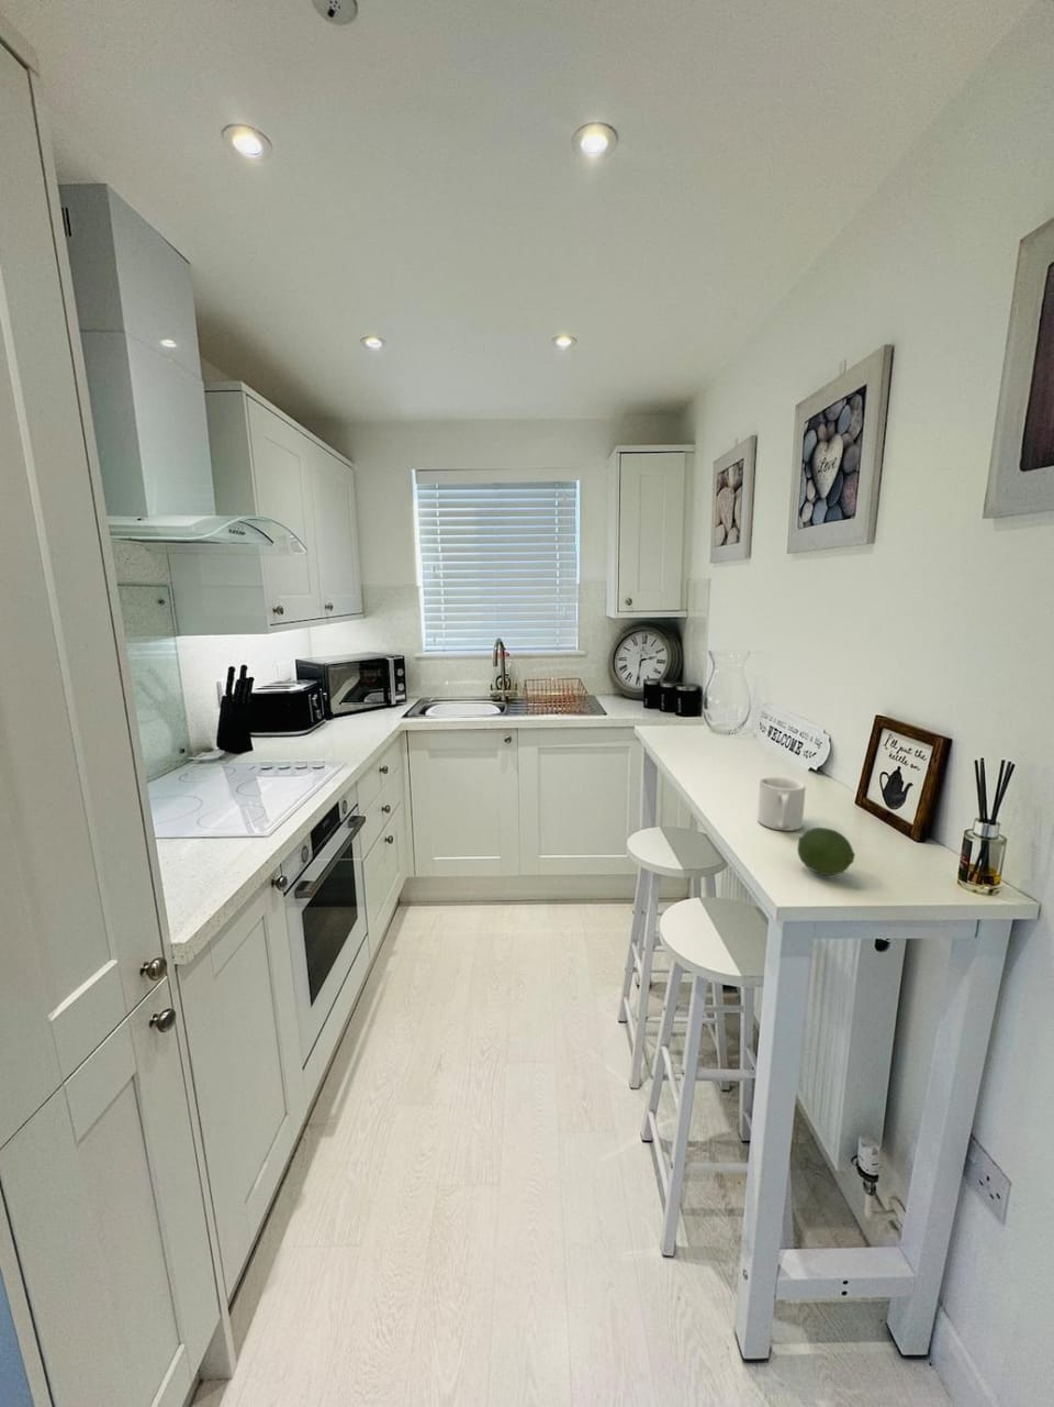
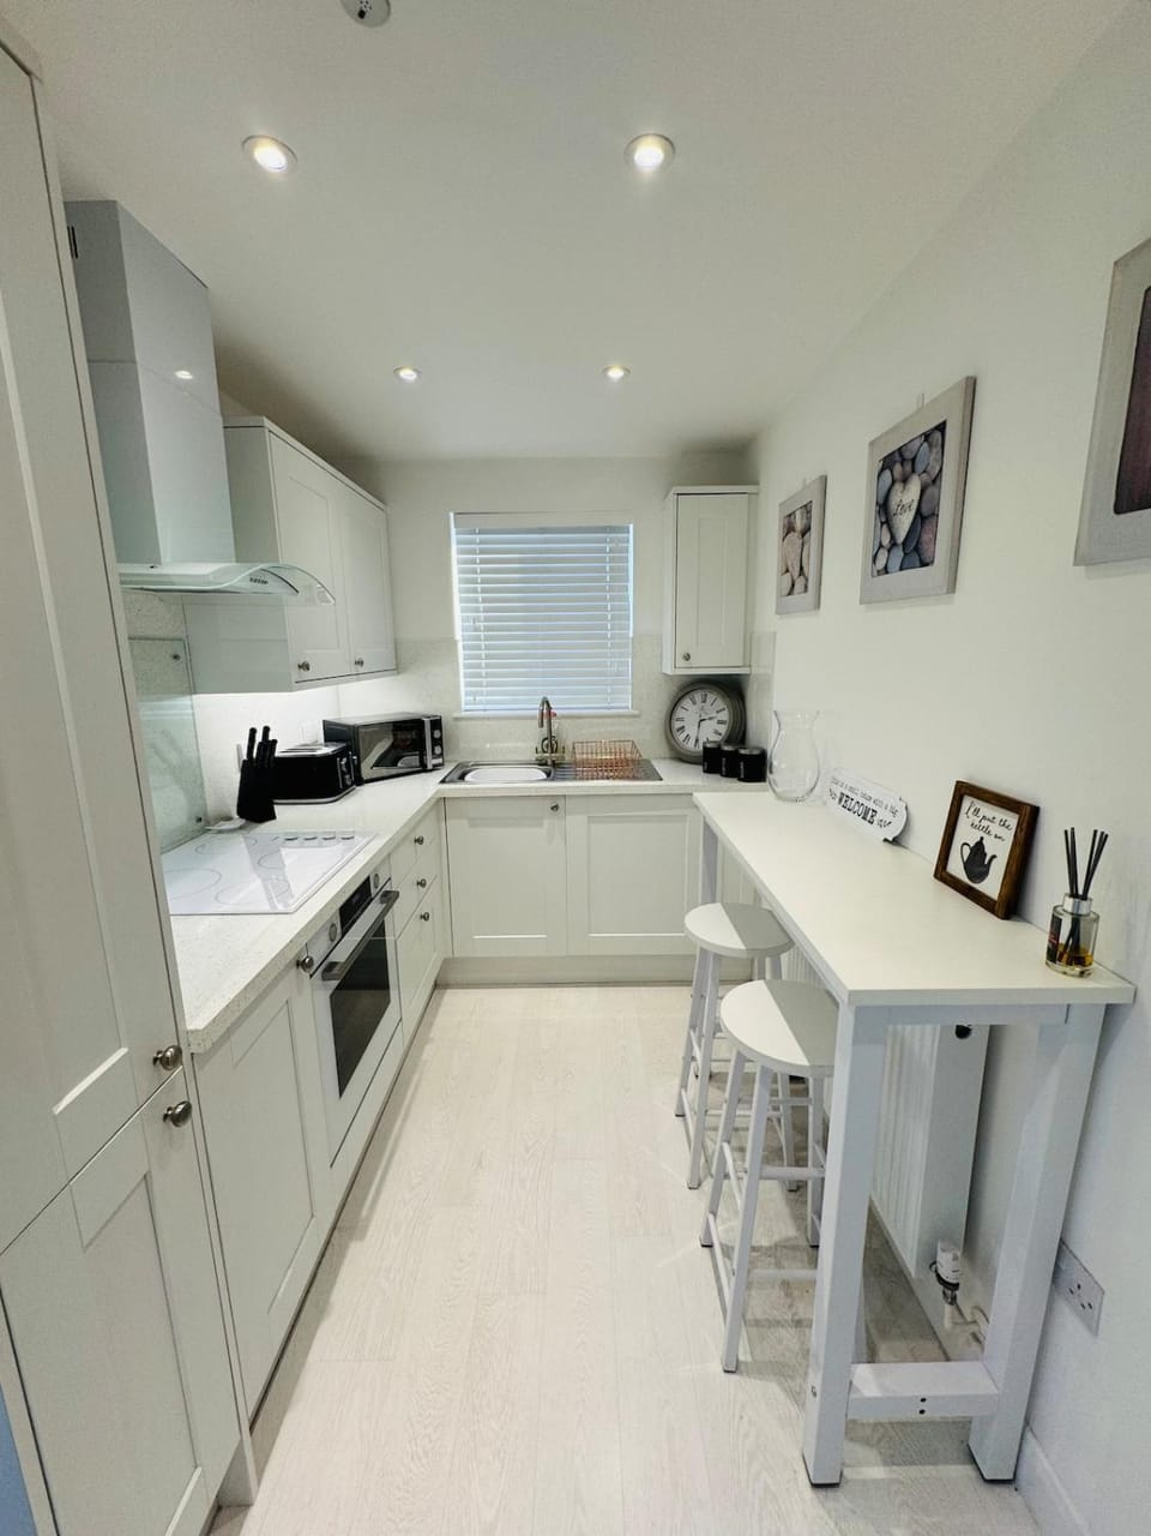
- fruit [796,826,856,876]
- mug [756,776,807,832]
